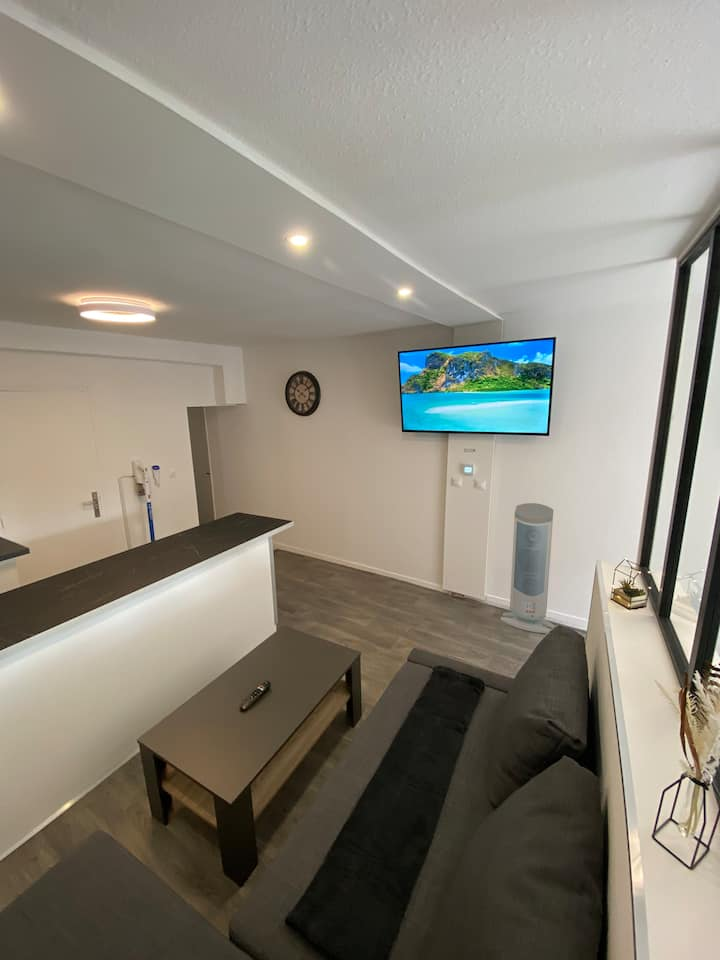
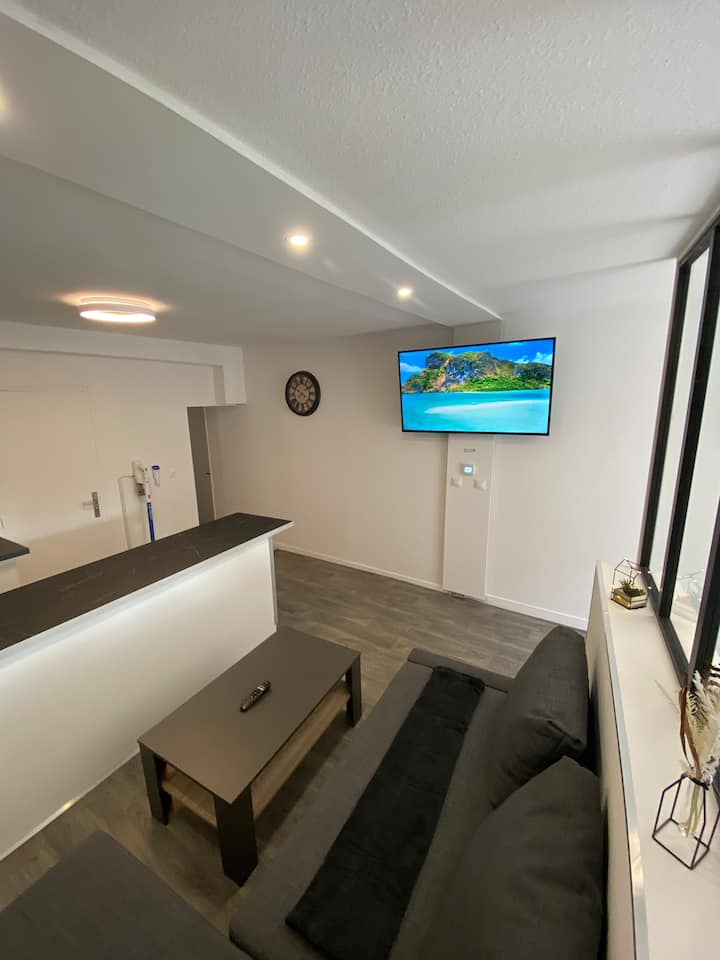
- air purifier [500,502,556,634]
